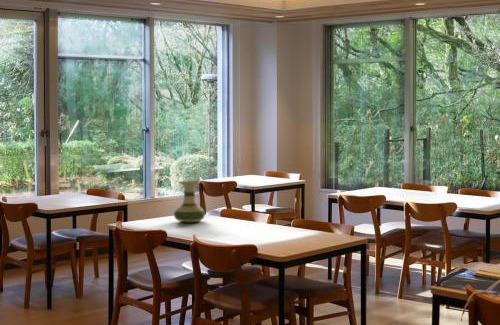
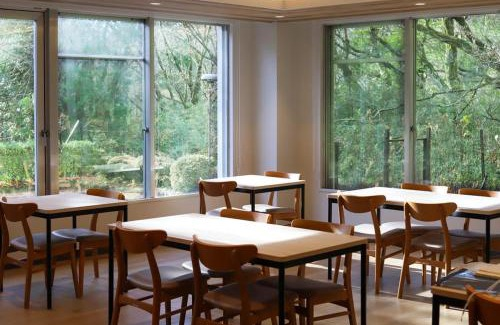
- vase [173,180,206,223]
